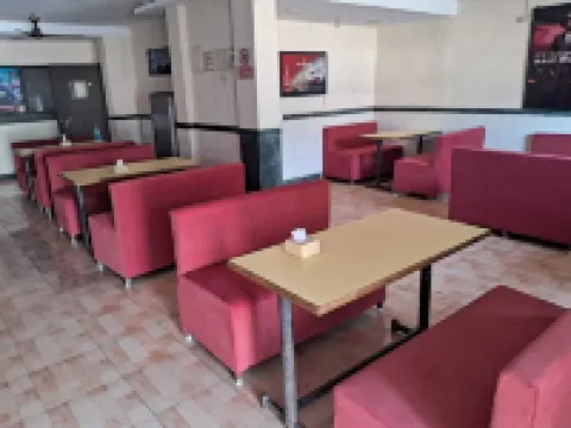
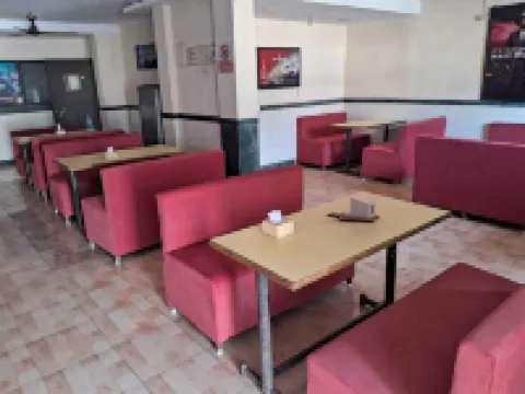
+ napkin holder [326,196,381,222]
